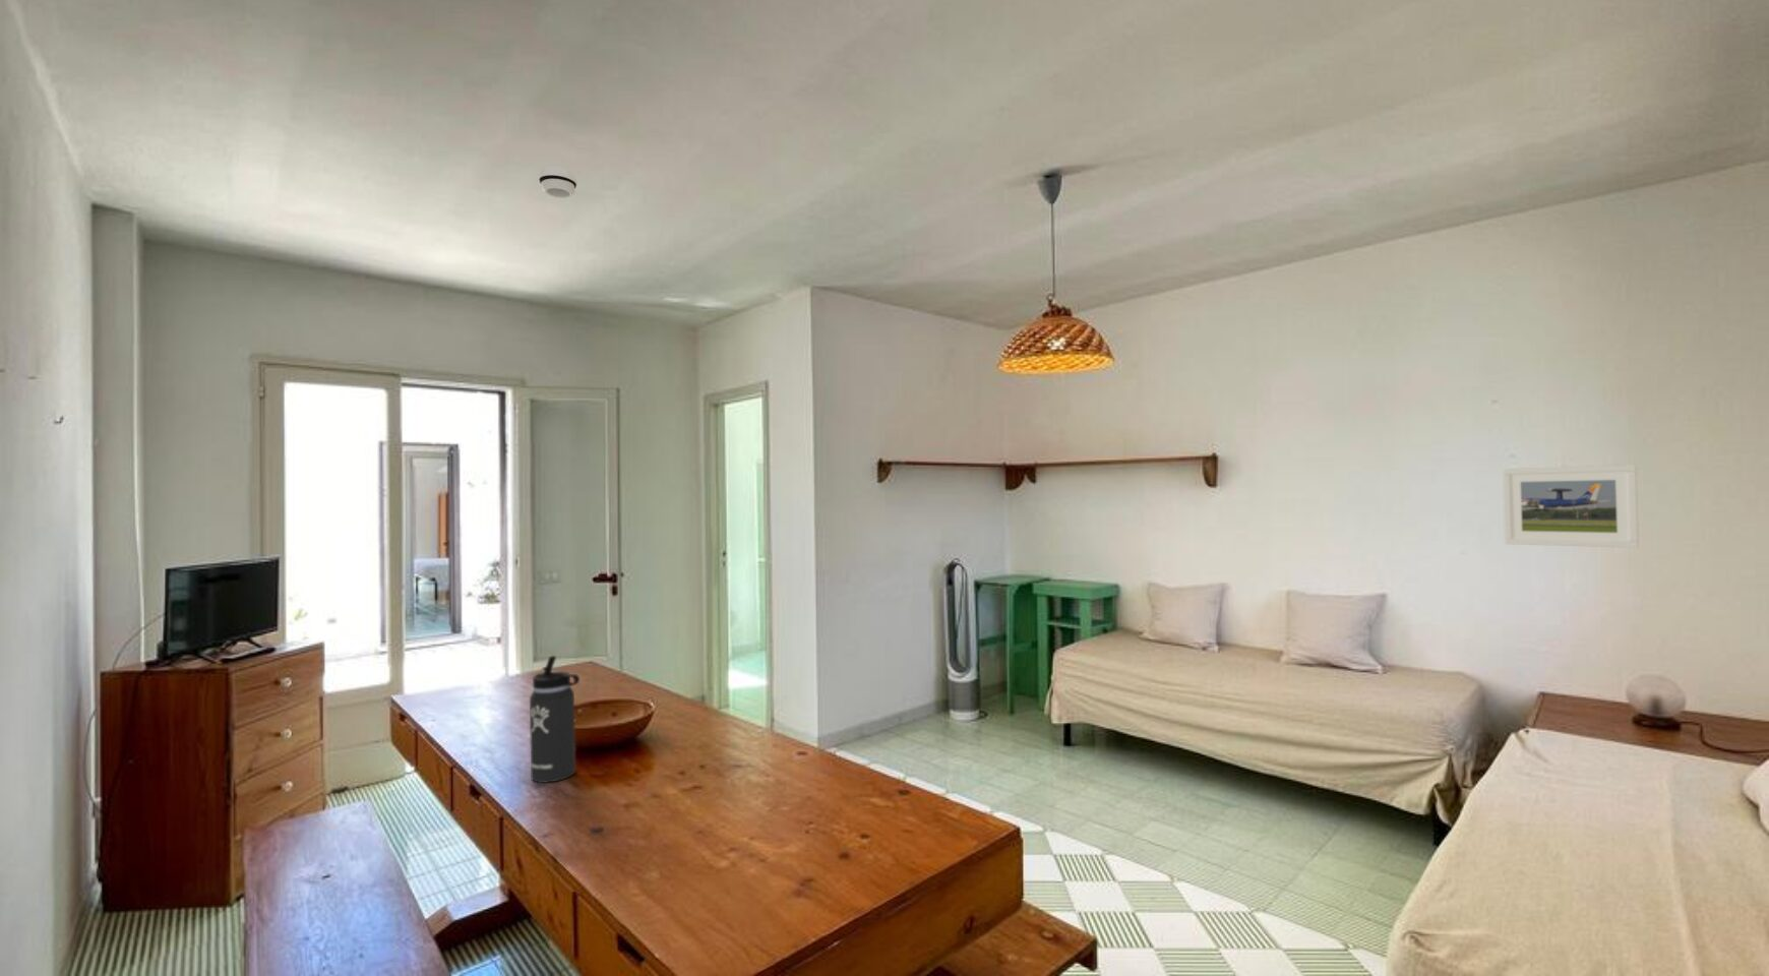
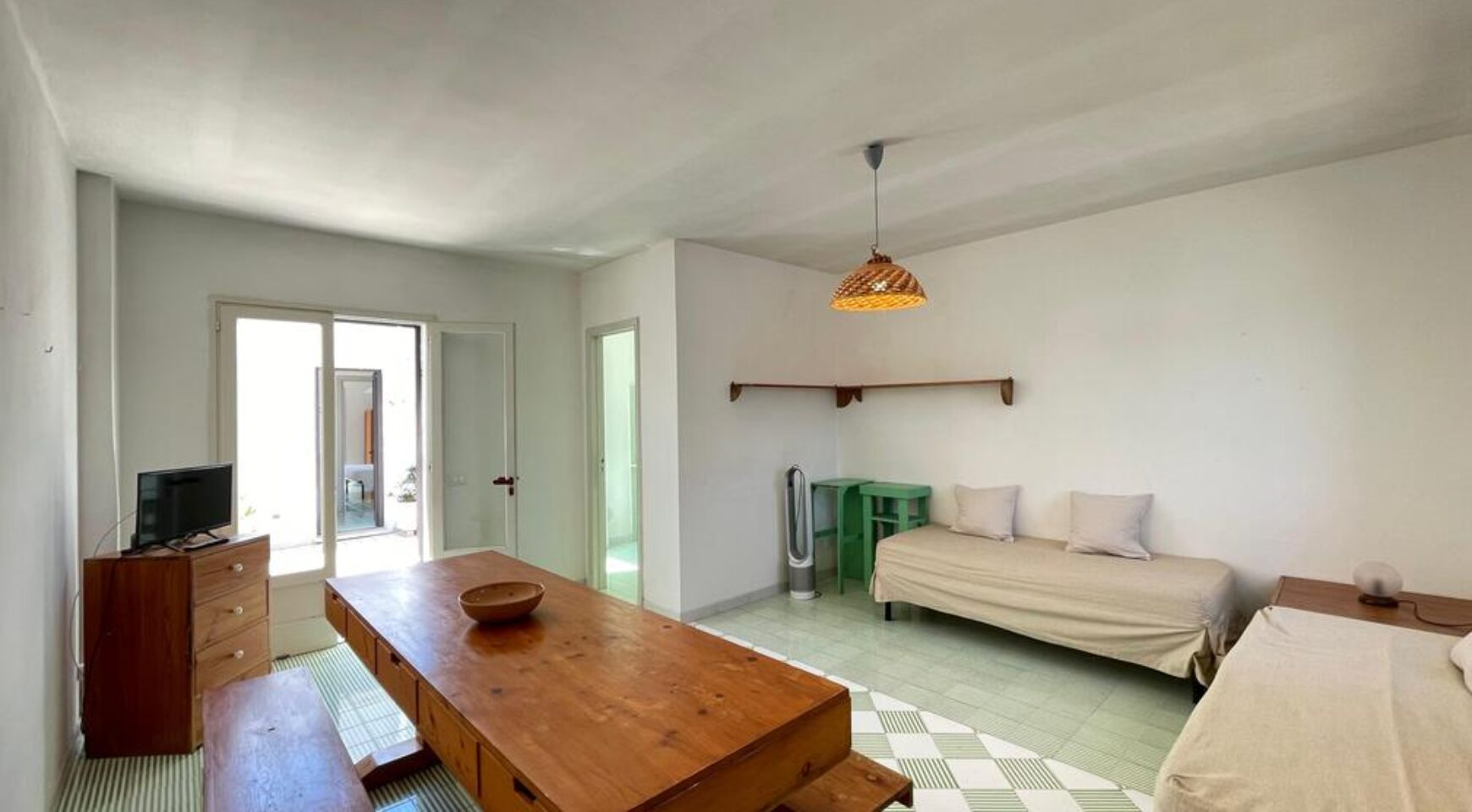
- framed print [1502,464,1640,549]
- thermos bottle [529,655,580,784]
- smoke detector [538,166,578,200]
